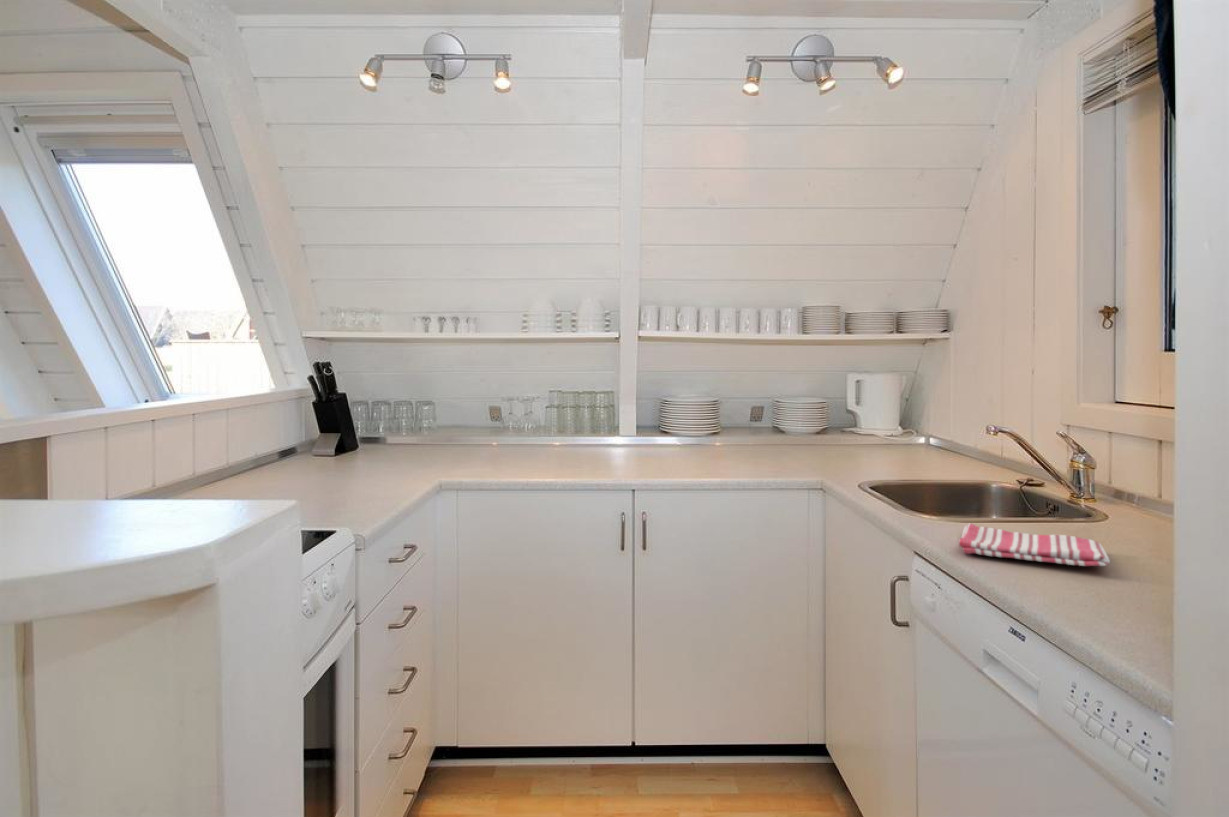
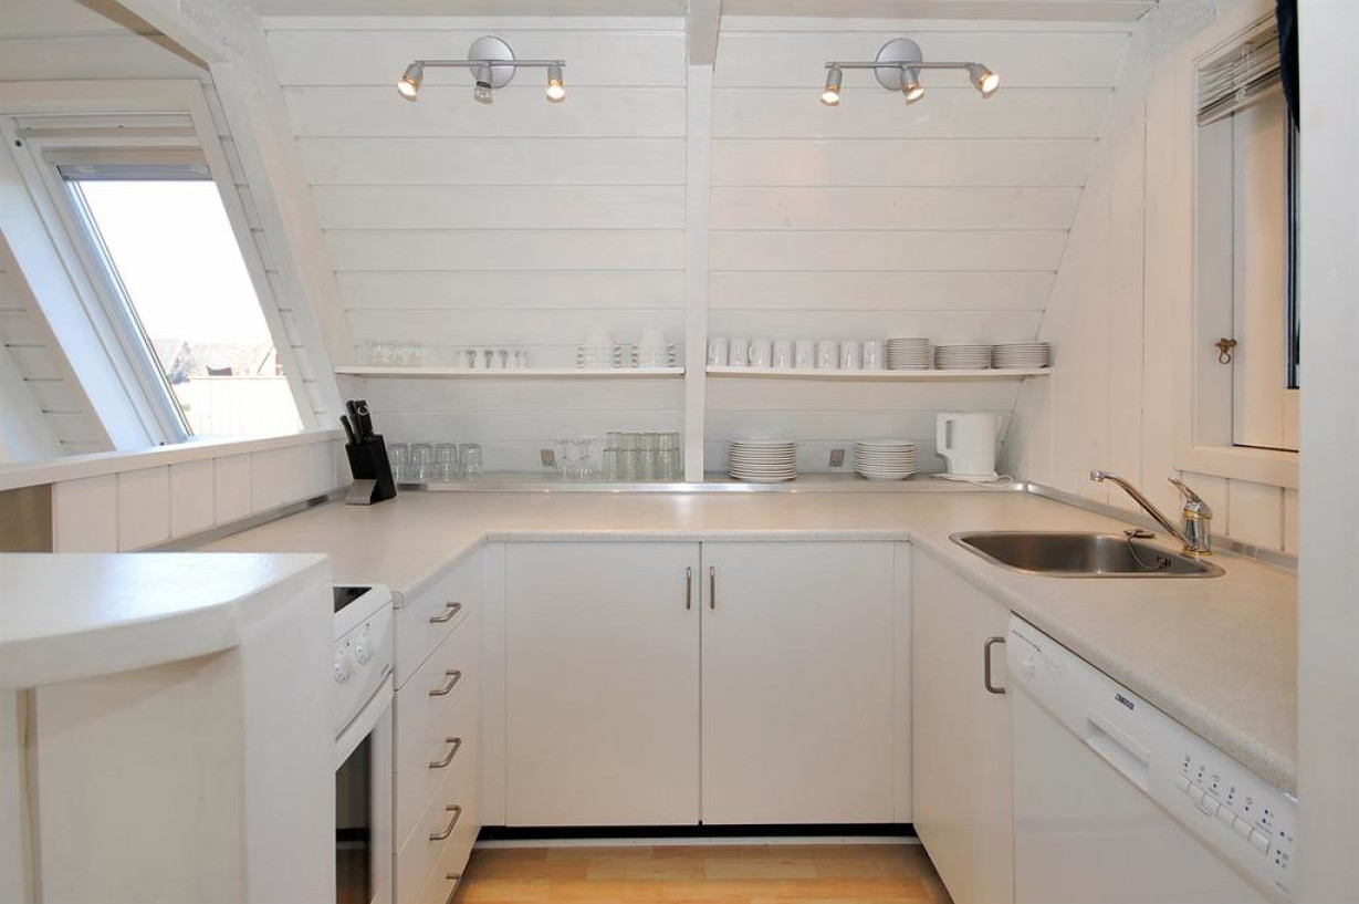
- dish towel [958,522,1111,567]
